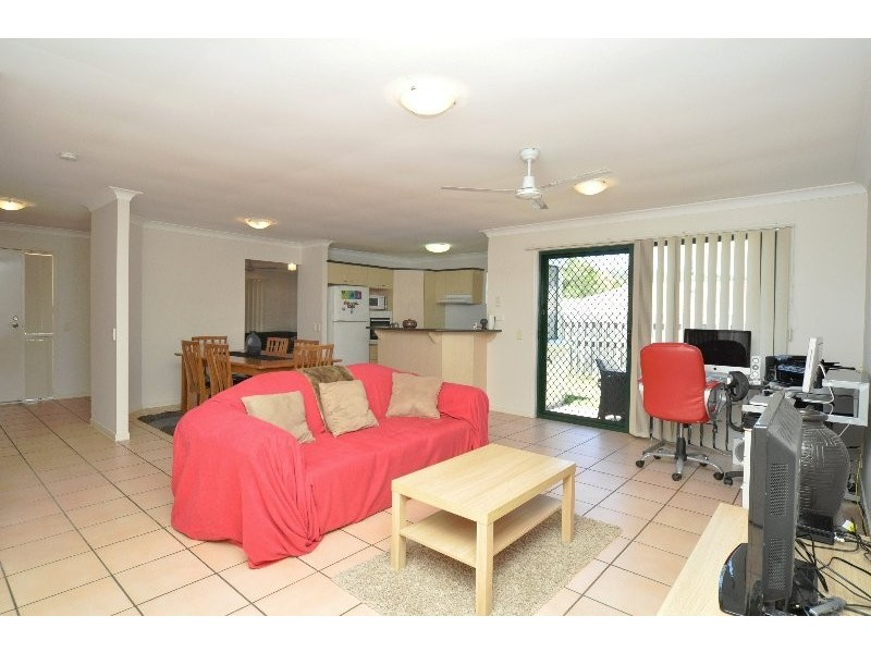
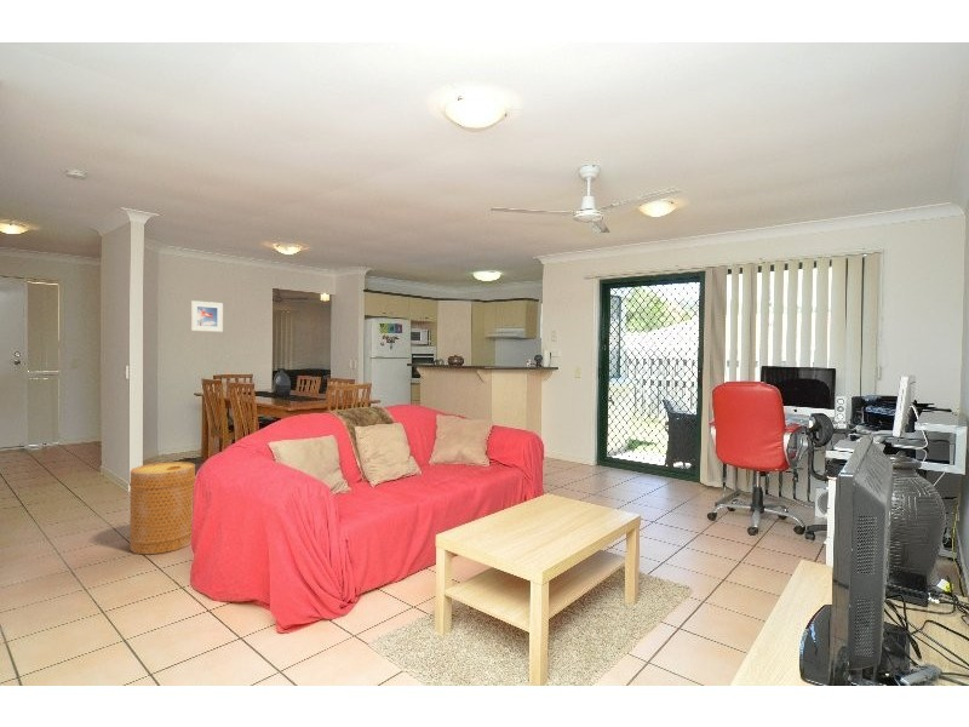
+ basket [128,460,197,555]
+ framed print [190,299,224,333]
